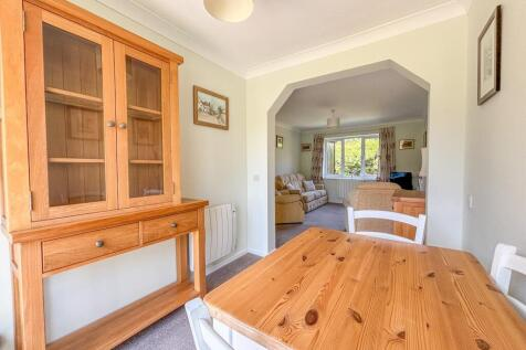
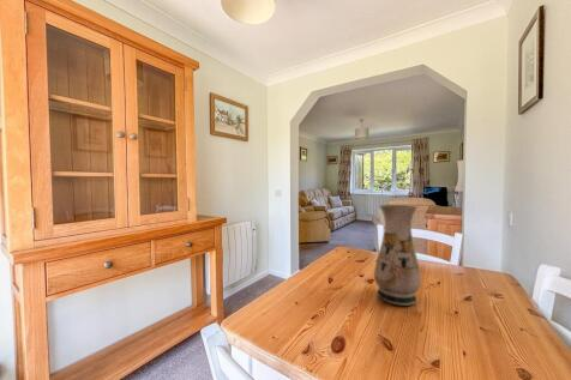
+ vase [373,204,422,307]
